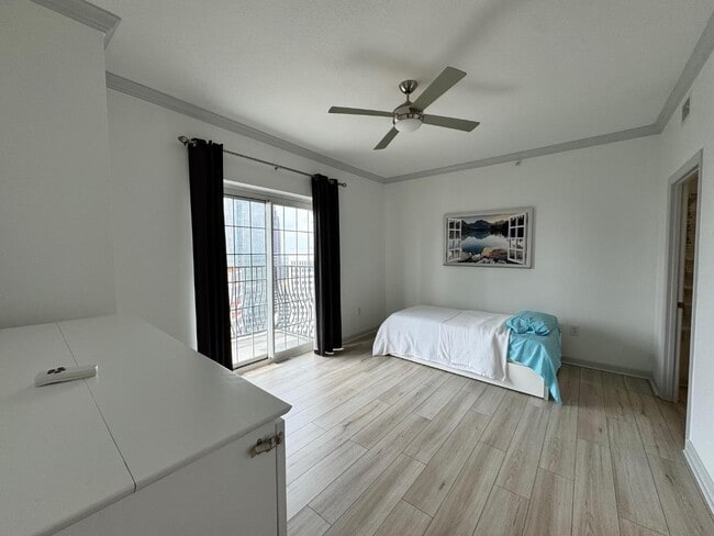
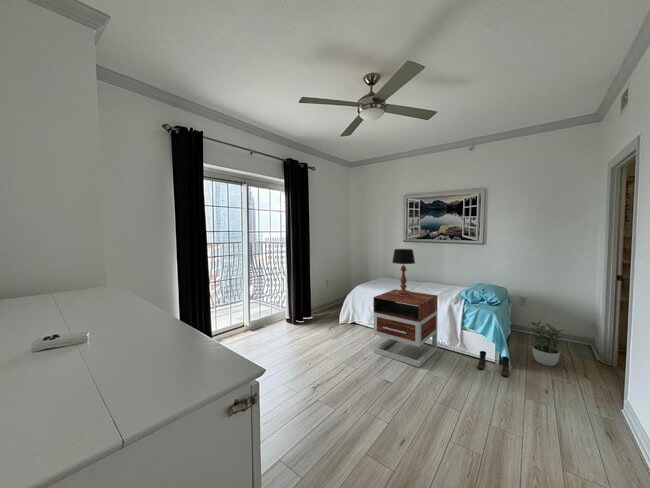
+ nightstand [373,288,439,368]
+ boots [476,350,510,378]
+ table lamp [391,248,416,296]
+ potted plant [526,320,565,367]
